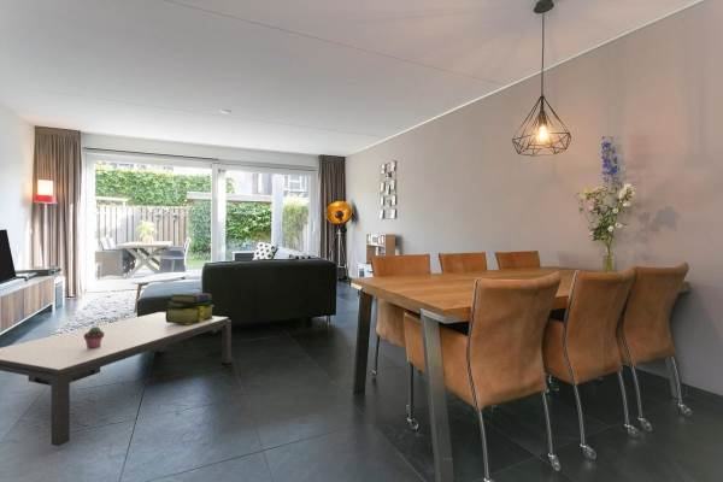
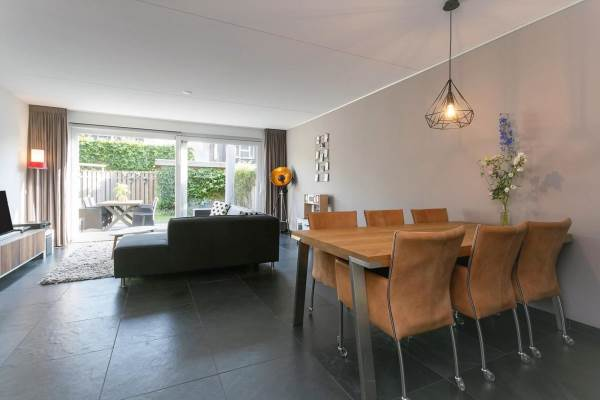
- potted succulent [84,325,104,349]
- coffee table [0,311,233,447]
- stack of books [165,292,214,324]
